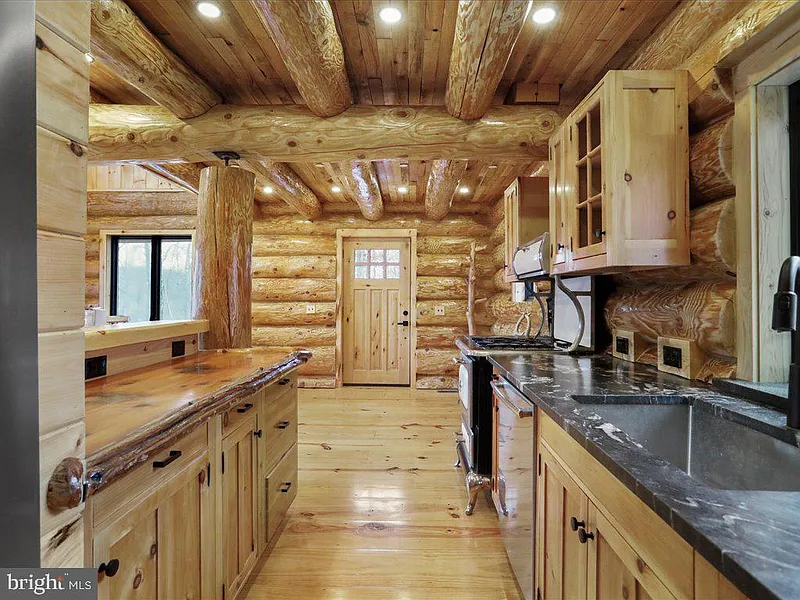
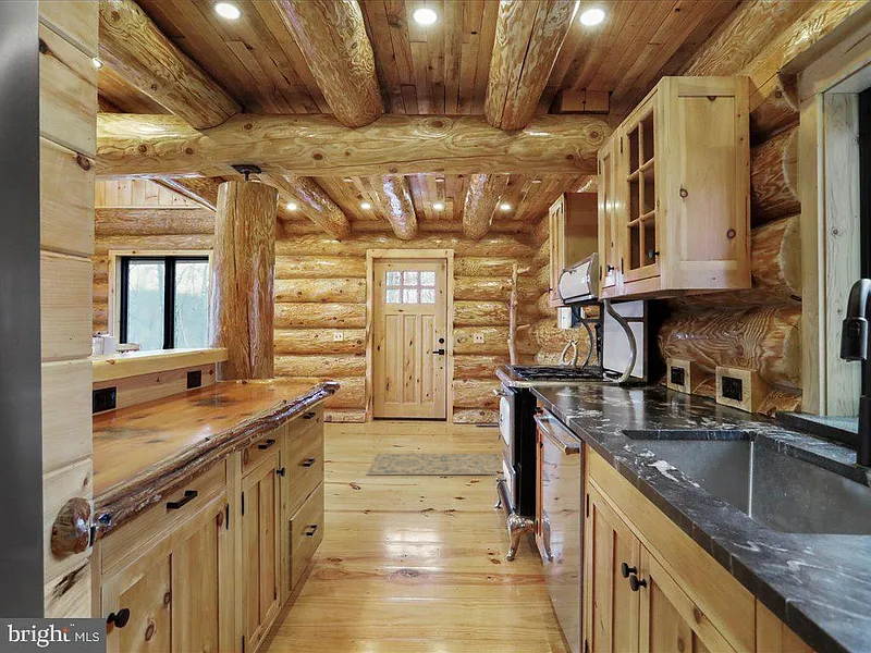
+ rug [366,453,503,476]
